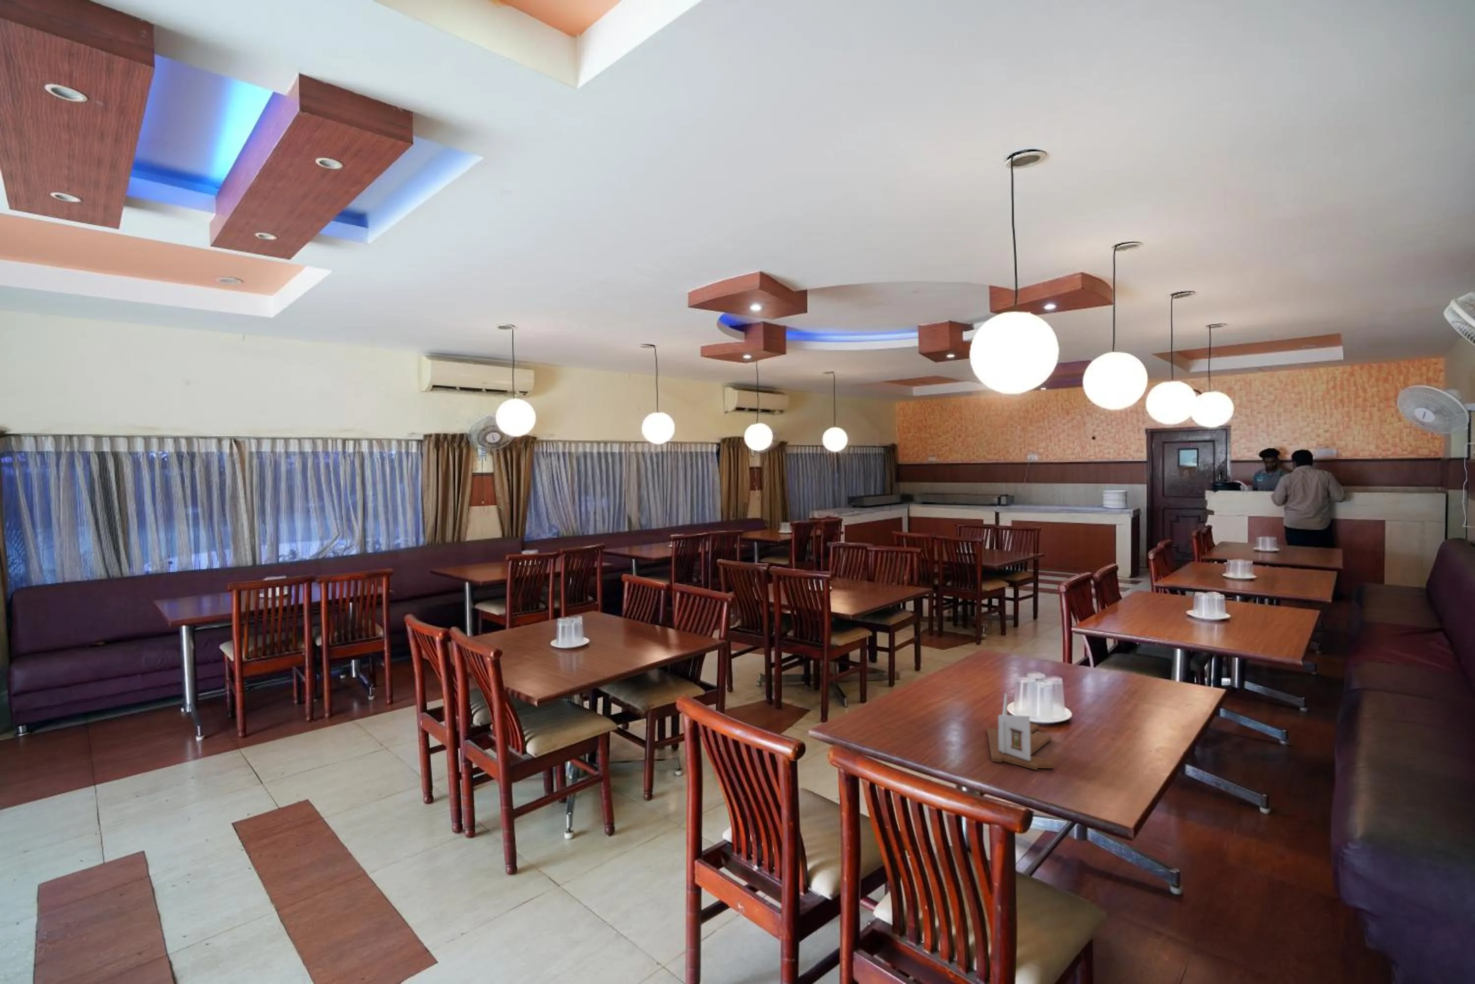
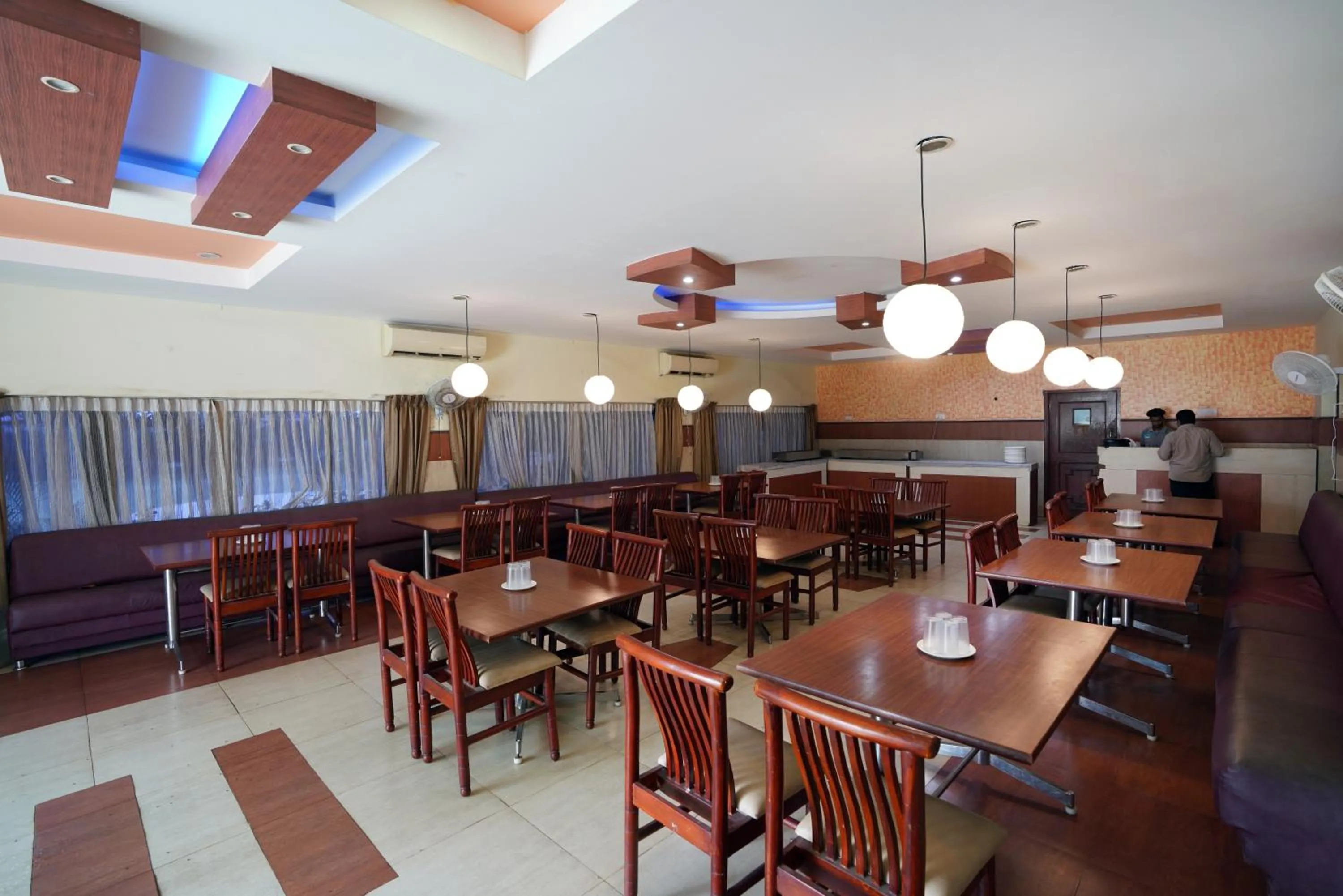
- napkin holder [986,693,1054,771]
